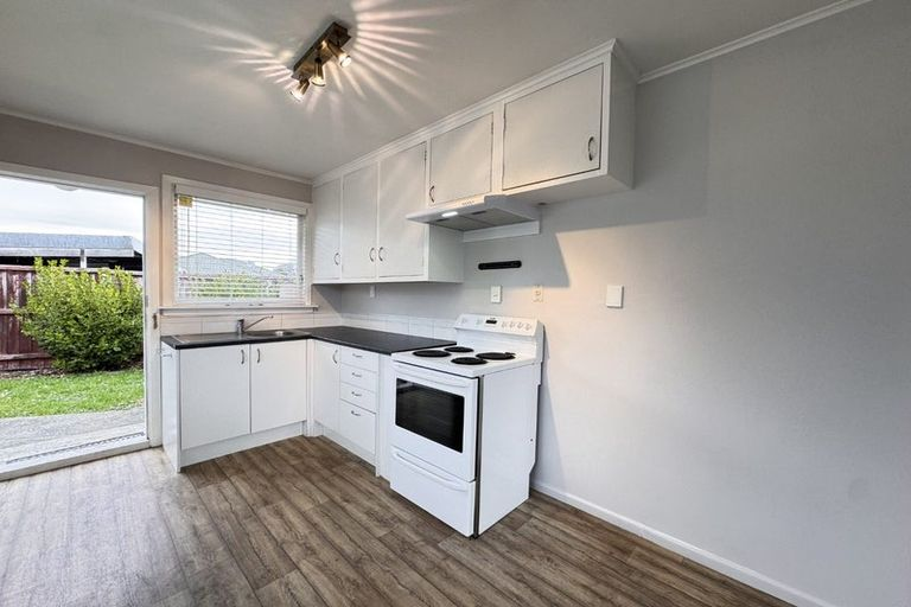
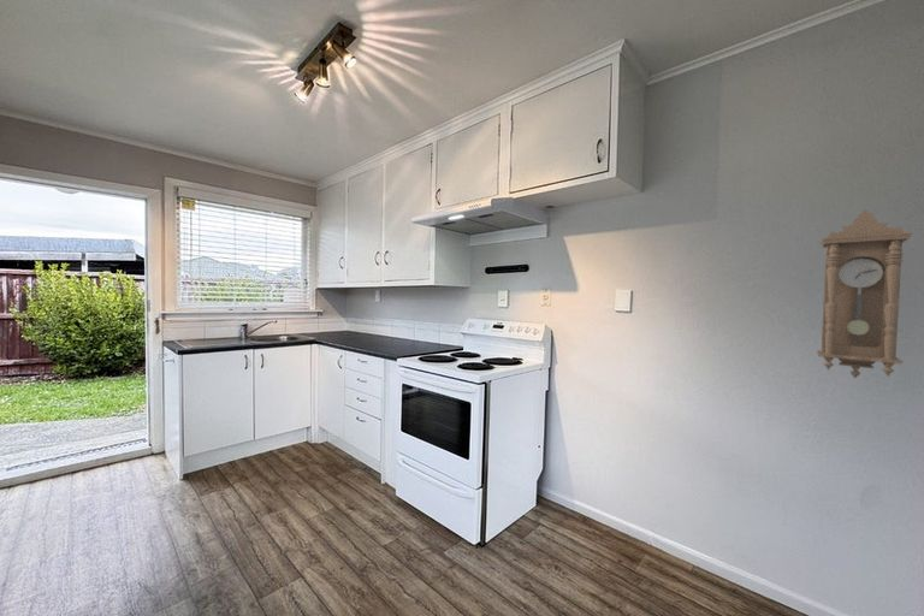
+ pendulum clock [816,208,914,379]
